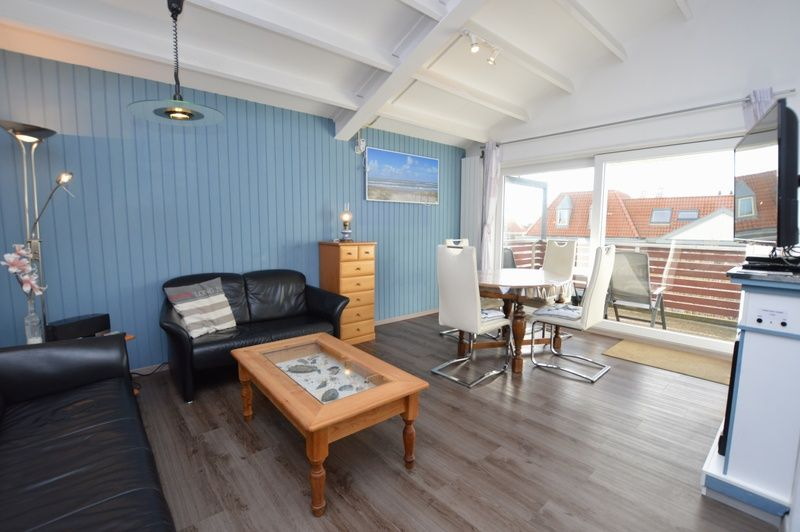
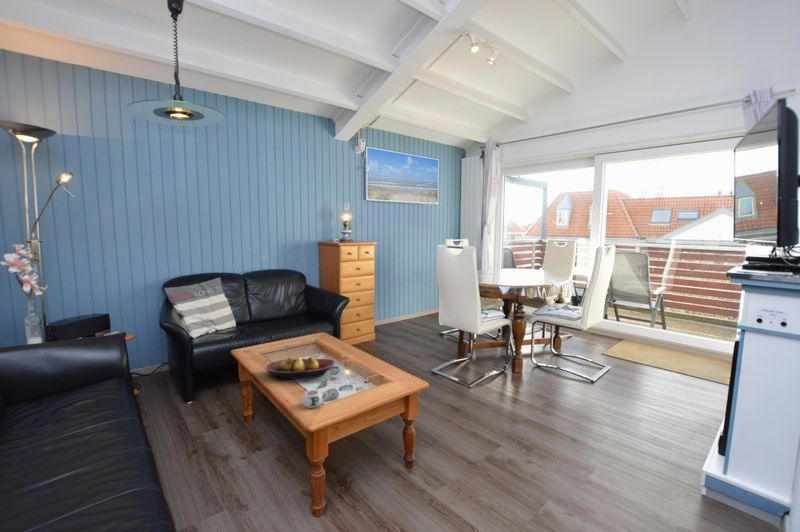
+ mug [301,389,329,409]
+ fruit bowl [265,356,336,380]
